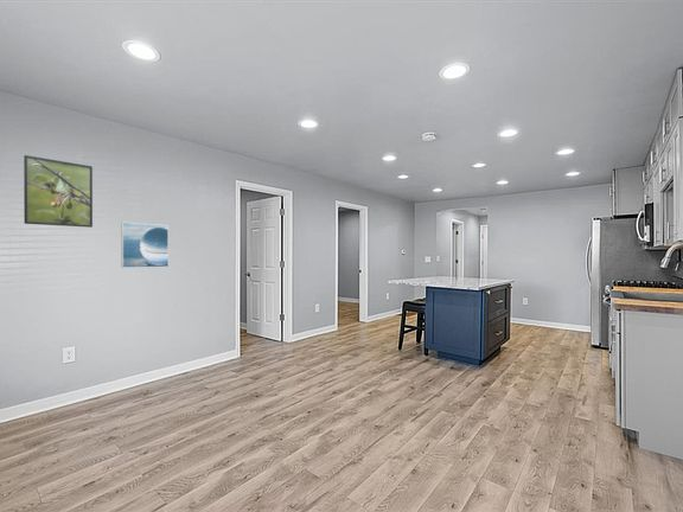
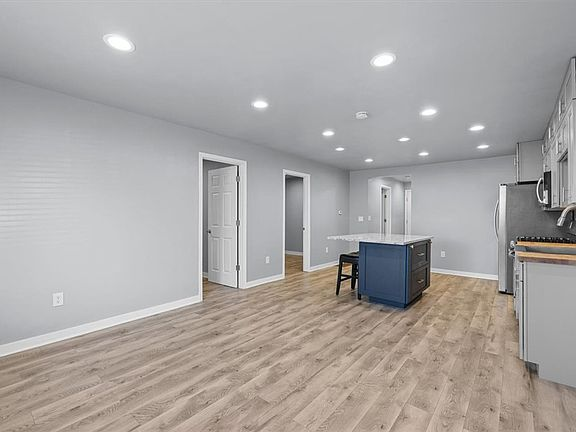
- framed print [120,222,170,269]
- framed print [23,154,94,229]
